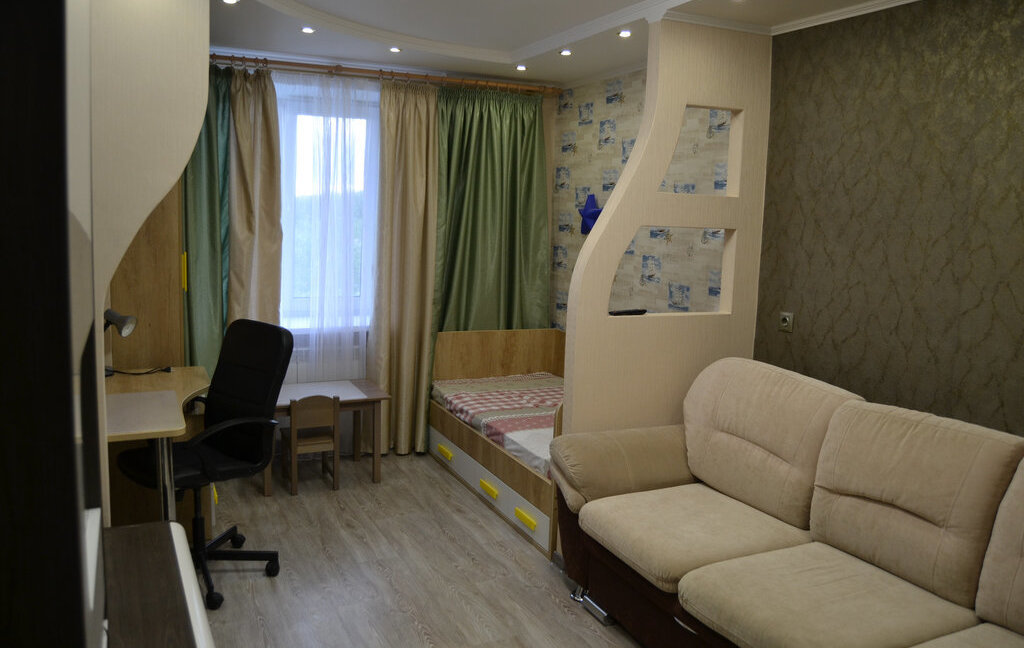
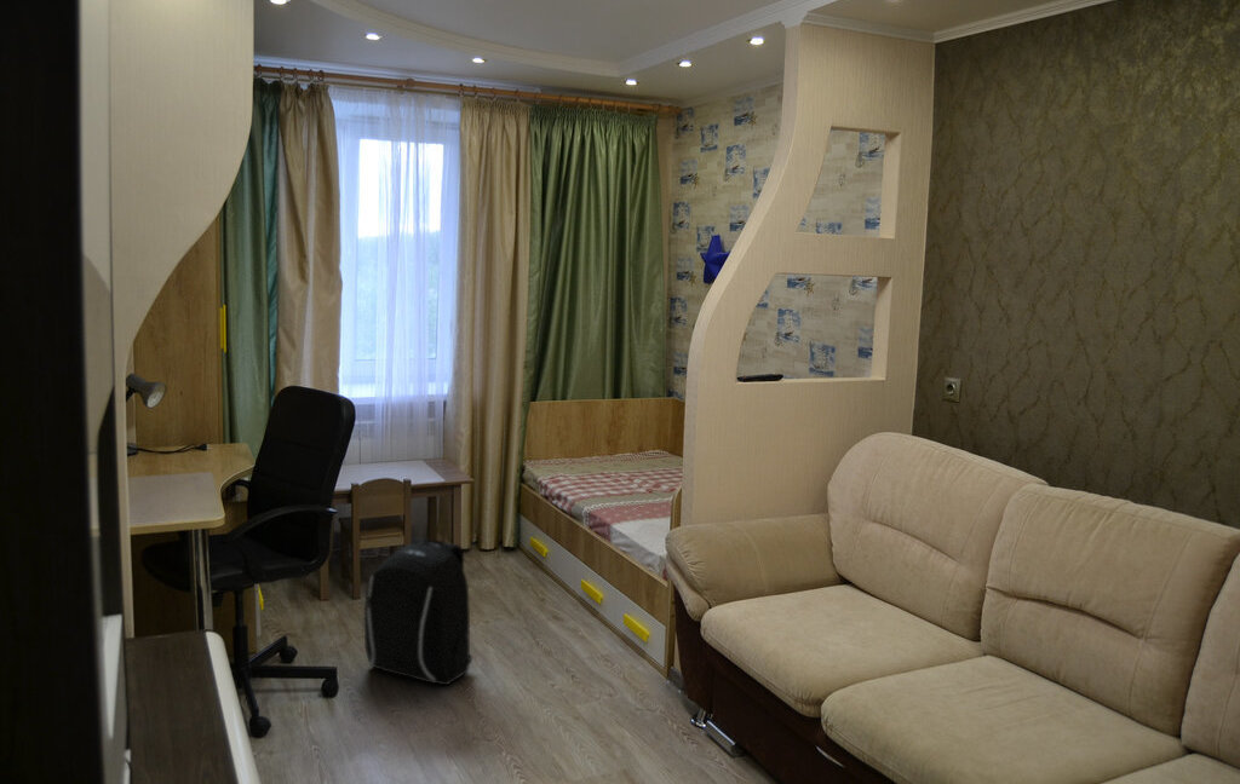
+ backpack [361,537,473,686]
